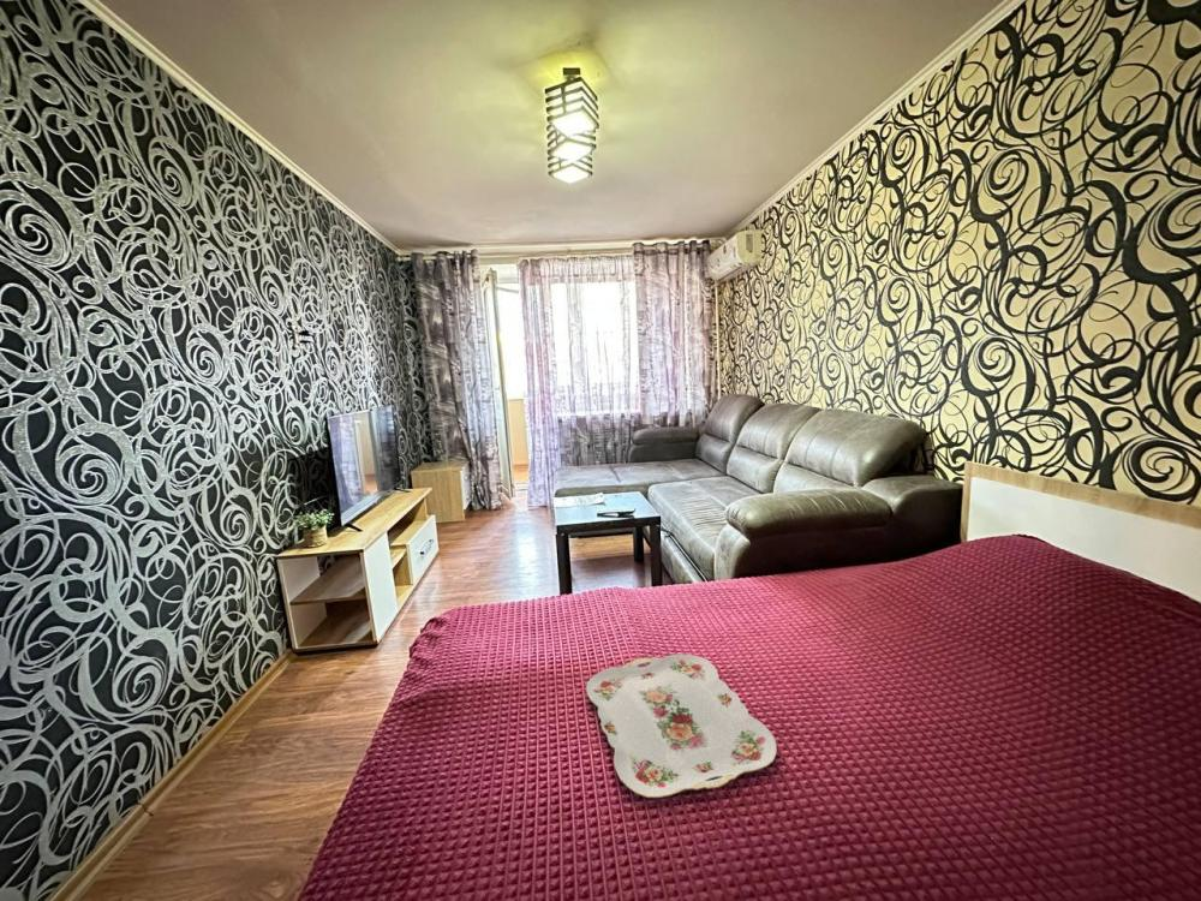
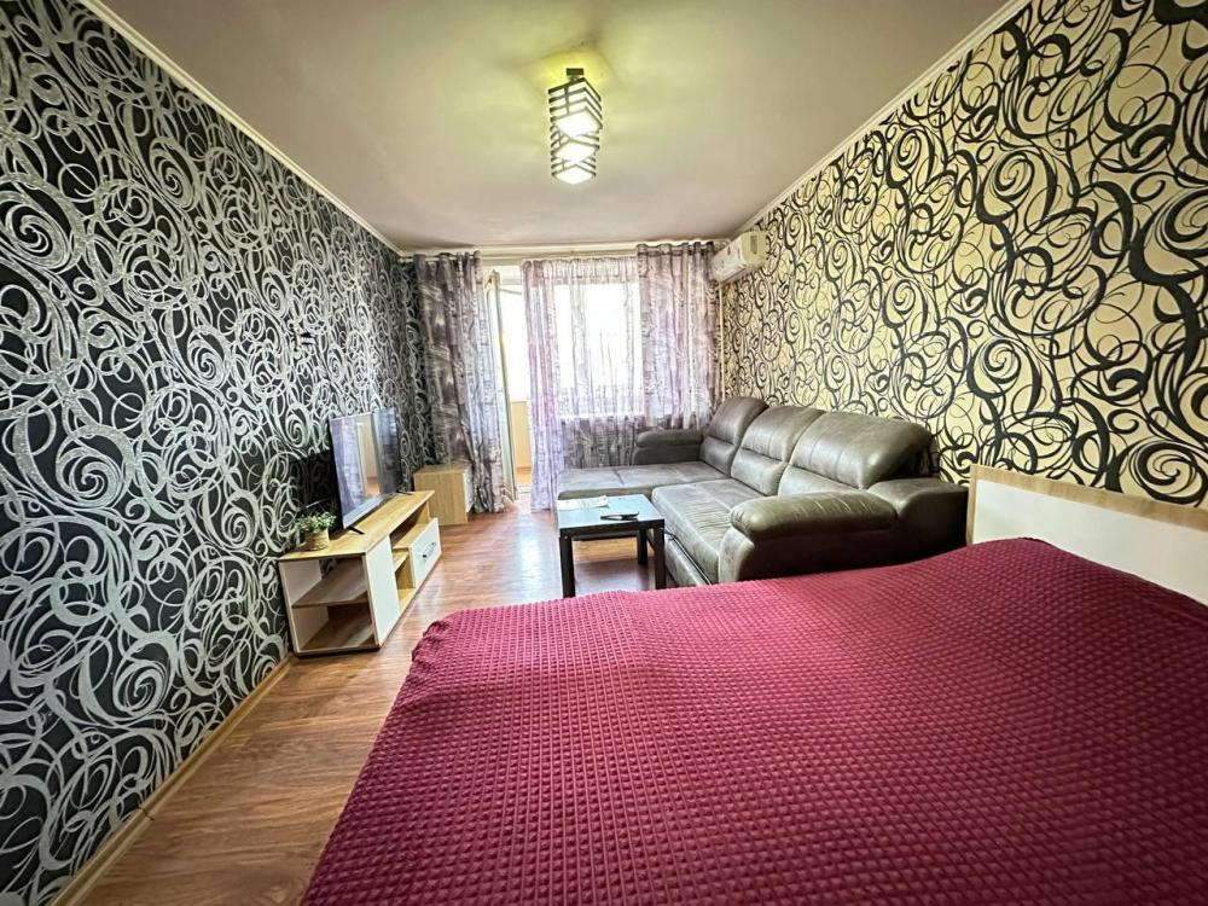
- serving tray [585,654,778,799]
